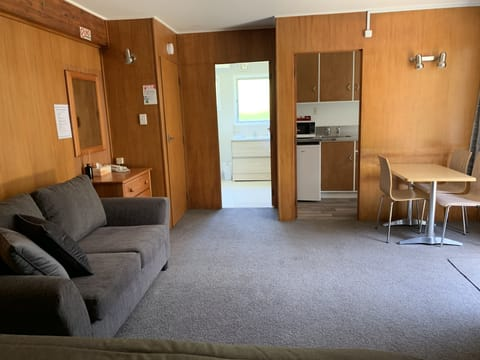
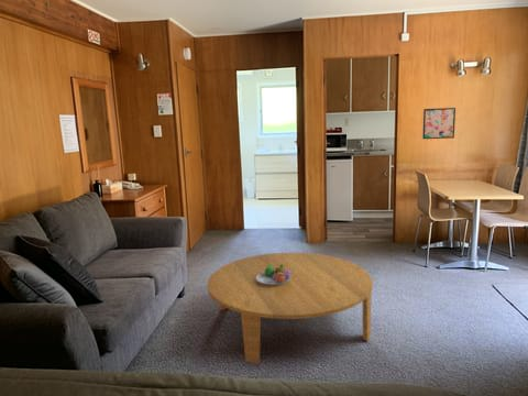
+ fruit bowl [256,264,290,286]
+ coffee table [207,252,374,365]
+ wall art [421,107,457,140]
